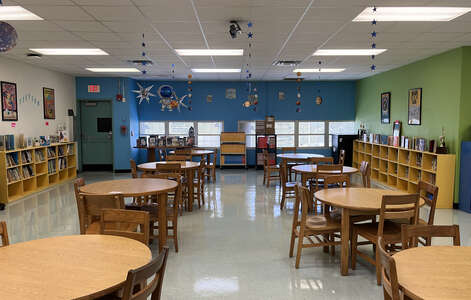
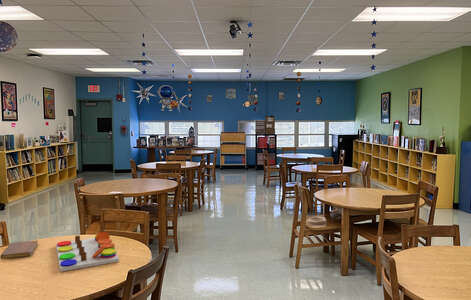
+ notebook [0,240,39,260]
+ board game [55,231,120,273]
